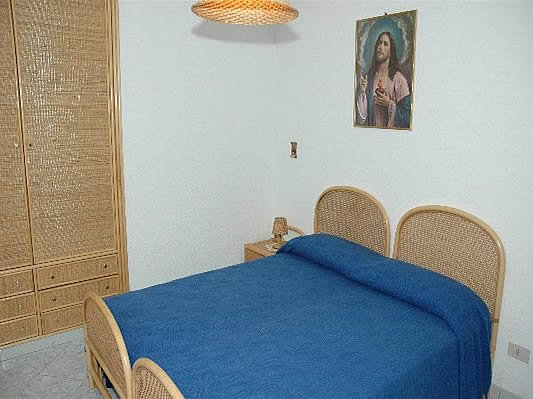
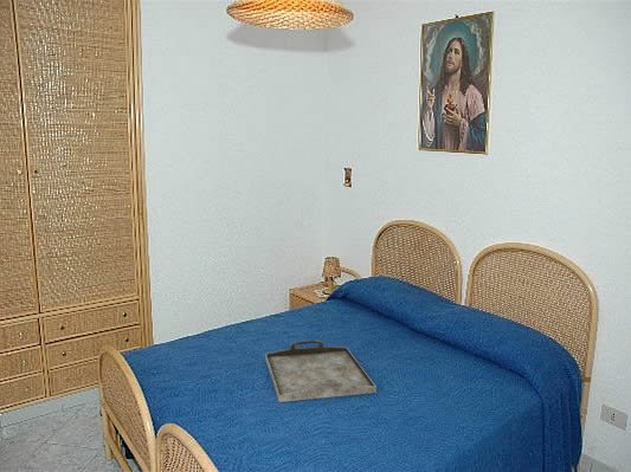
+ serving tray [264,340,378,403]
